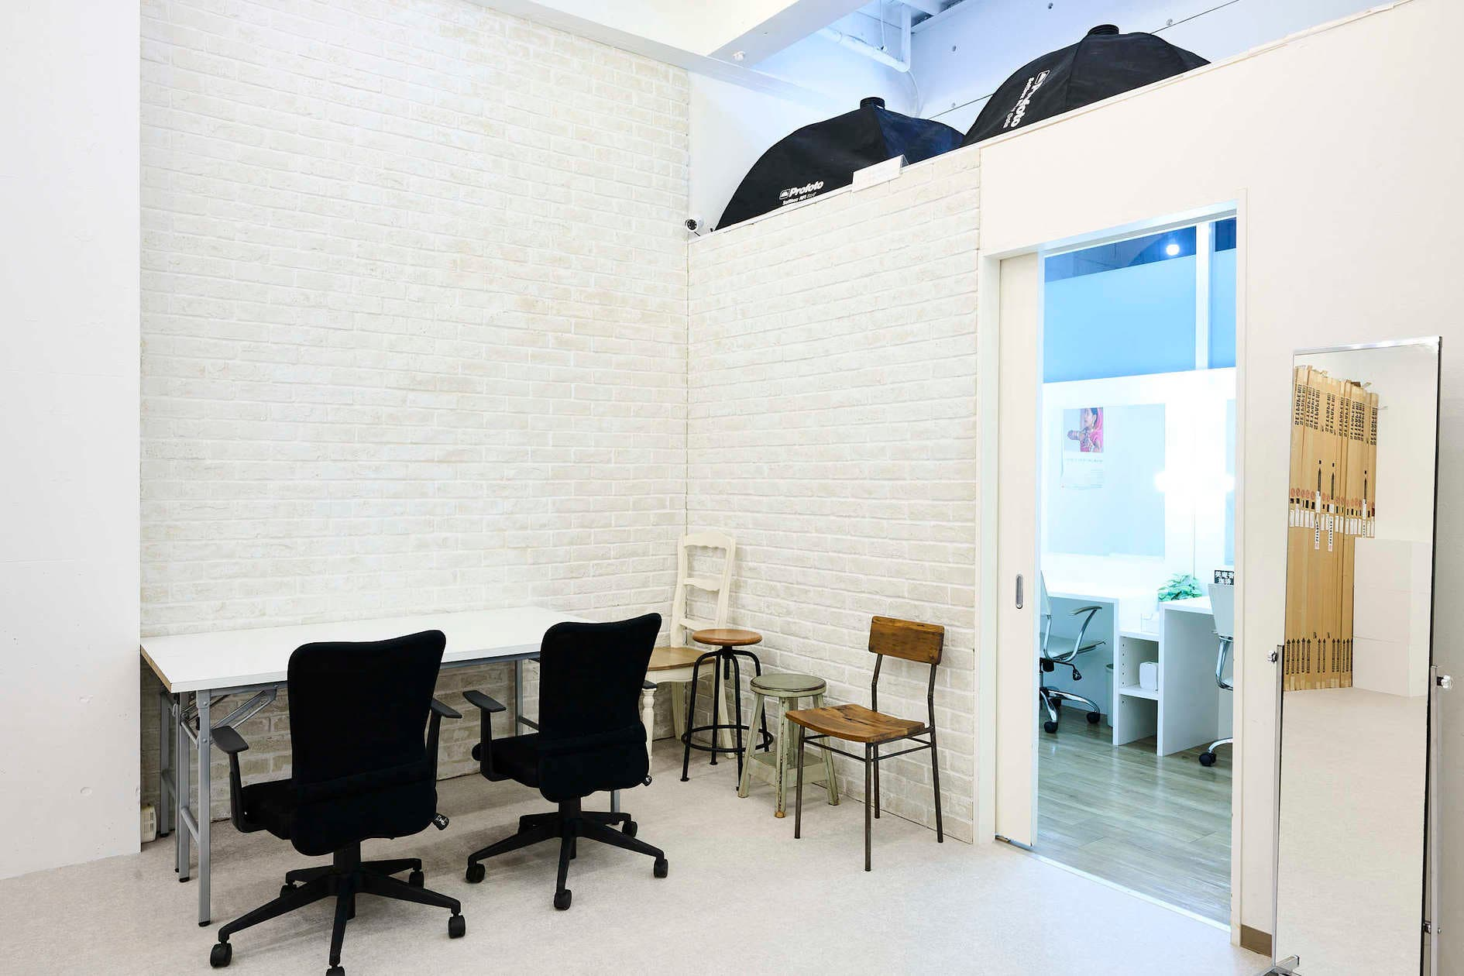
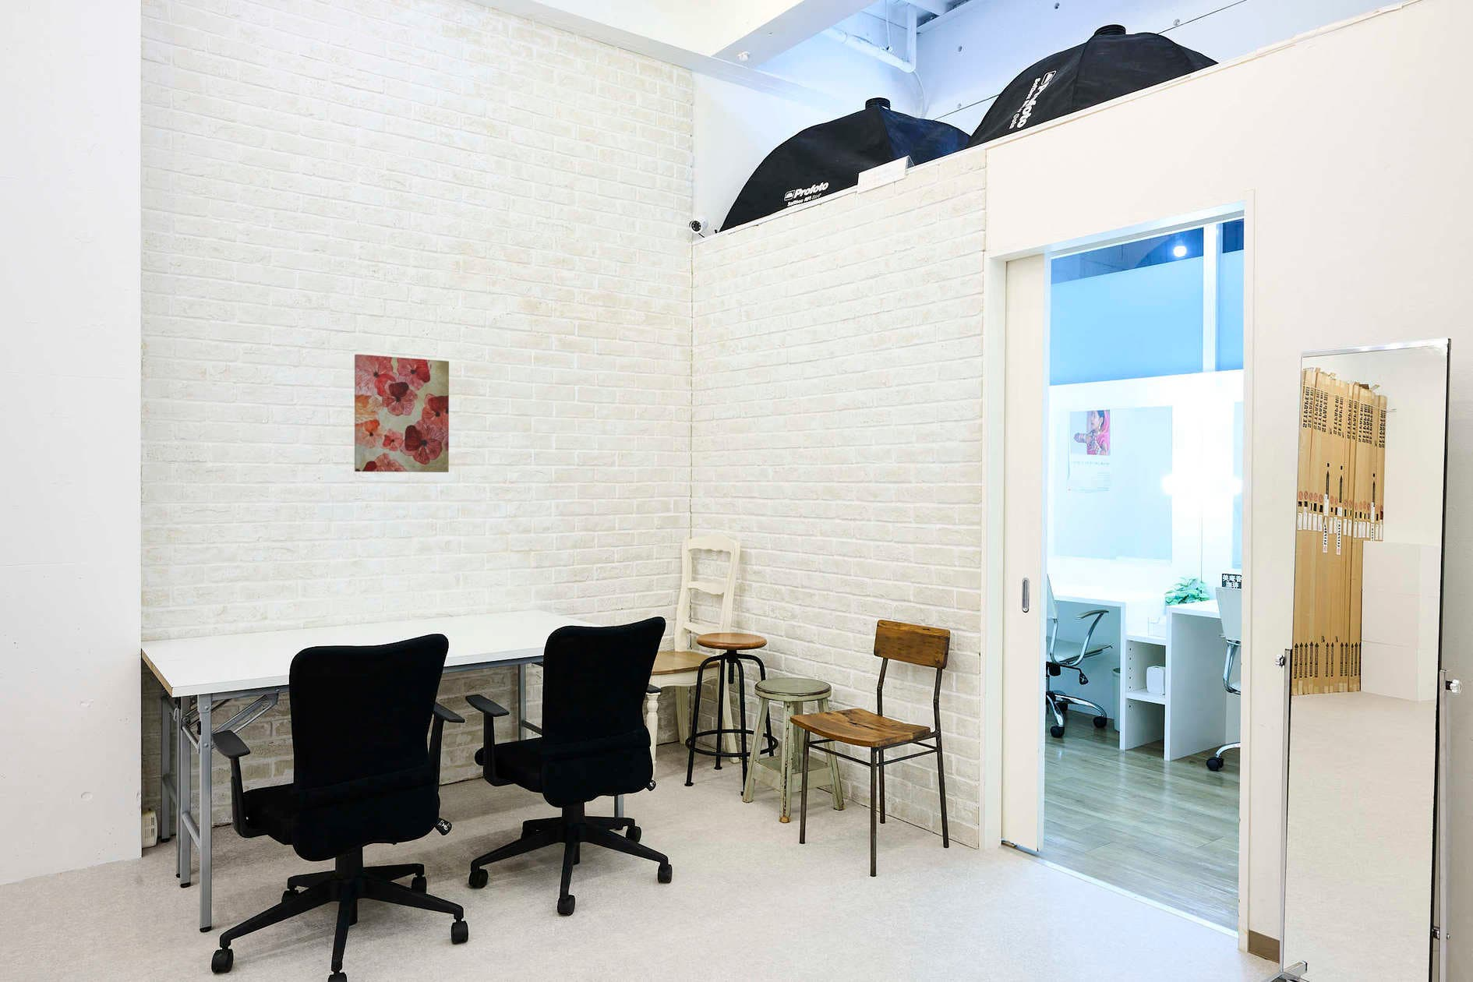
+ wall art [354,353,449,473]
